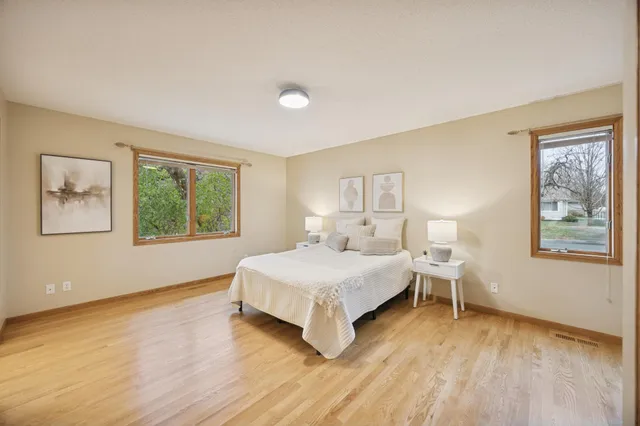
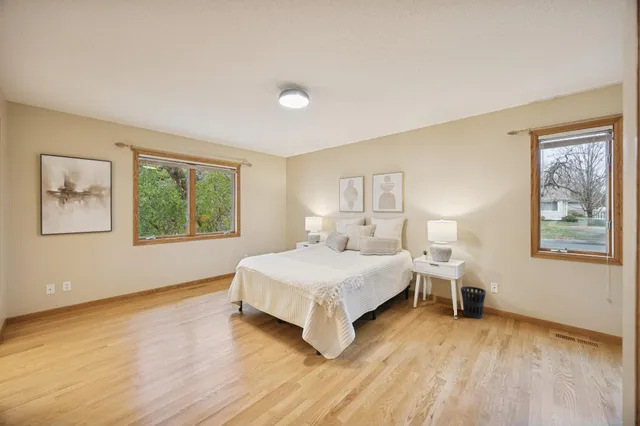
+ wastebasket [460,285,487,319]
